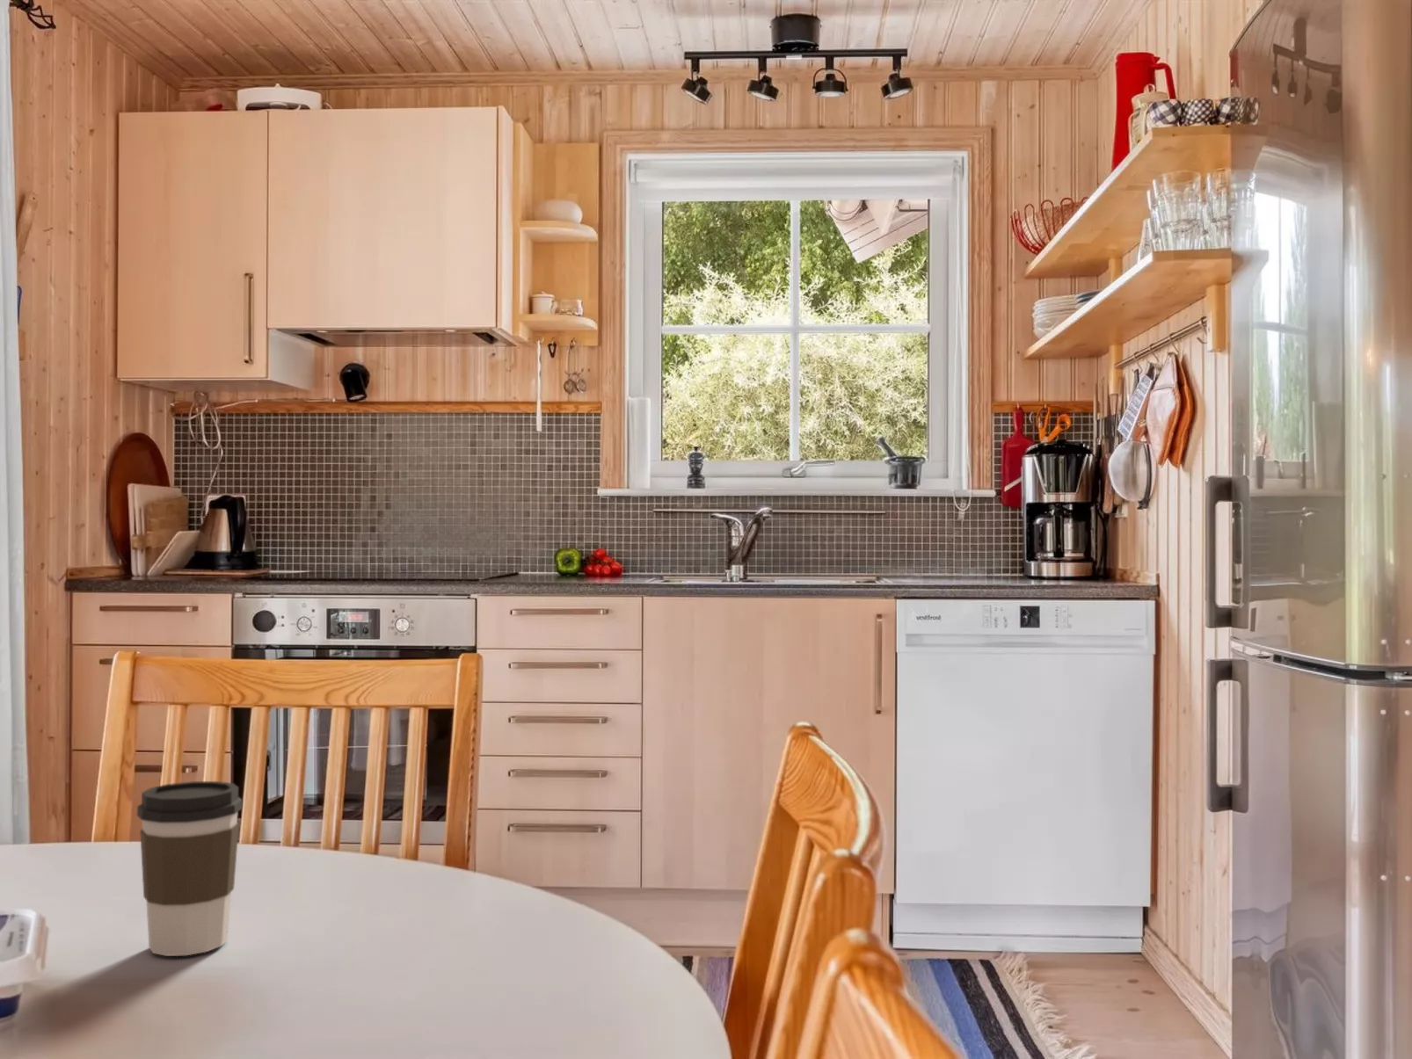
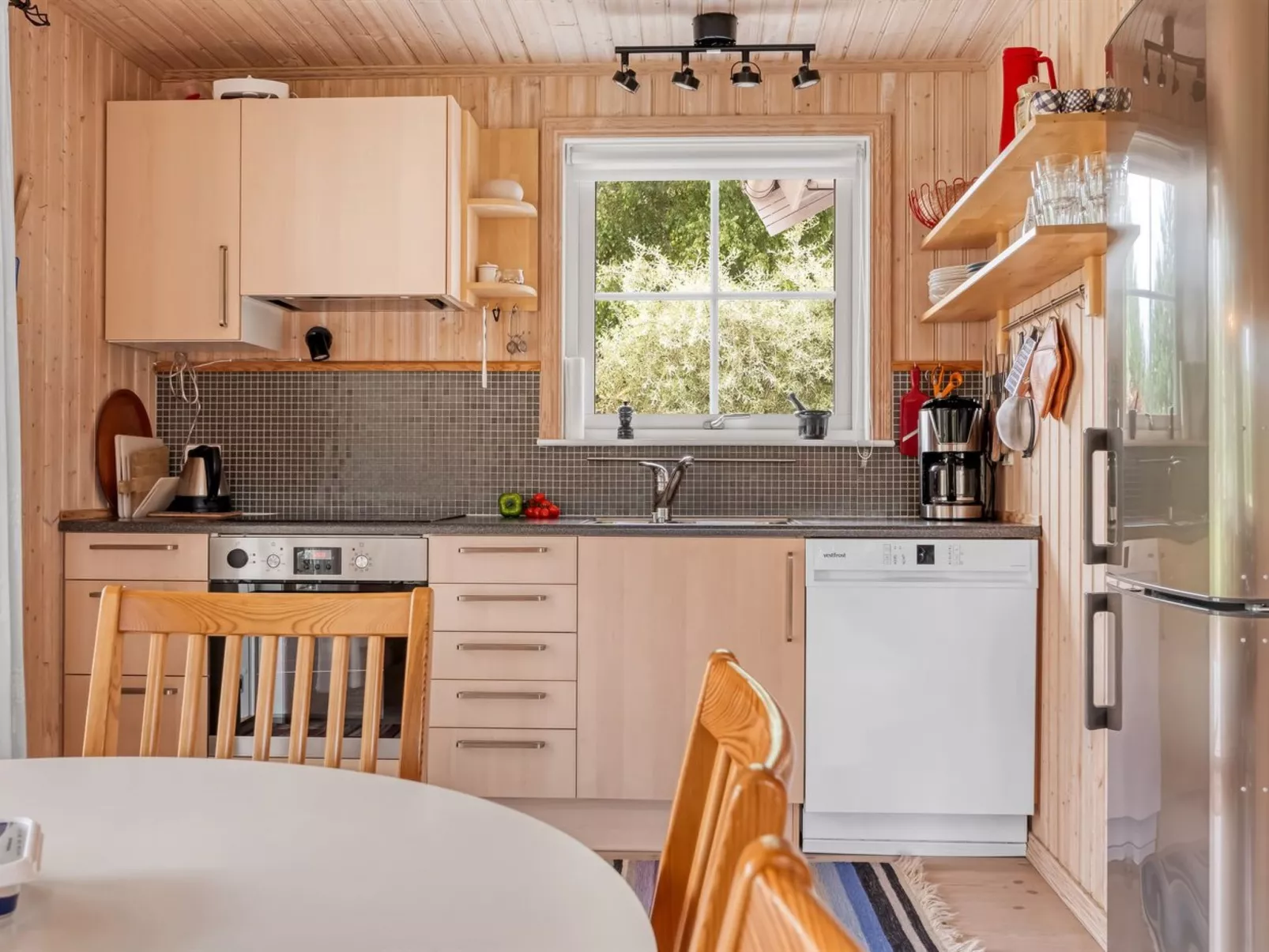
- coffee cup [136,781,244,957]
